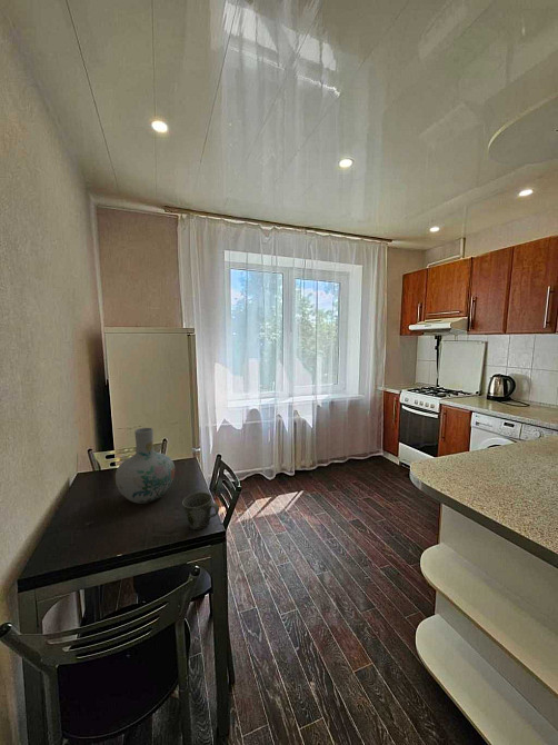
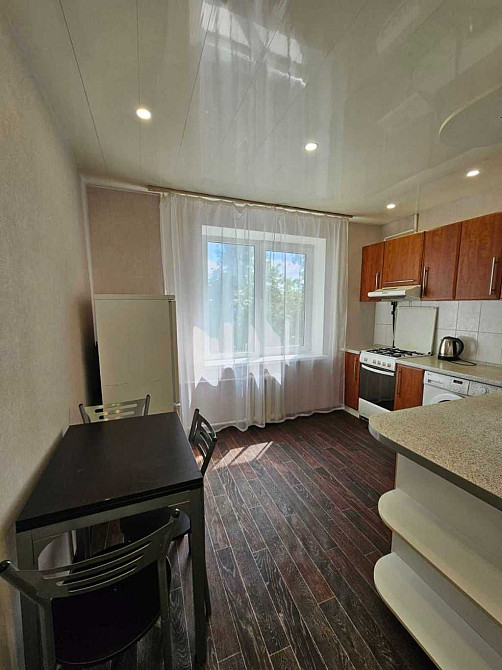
- mug [181,491,220,532]
- vase [114,427,176,505]
